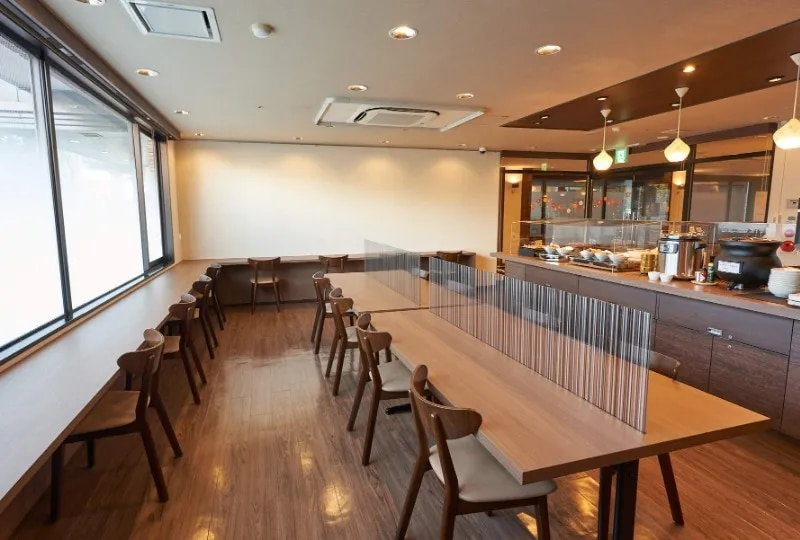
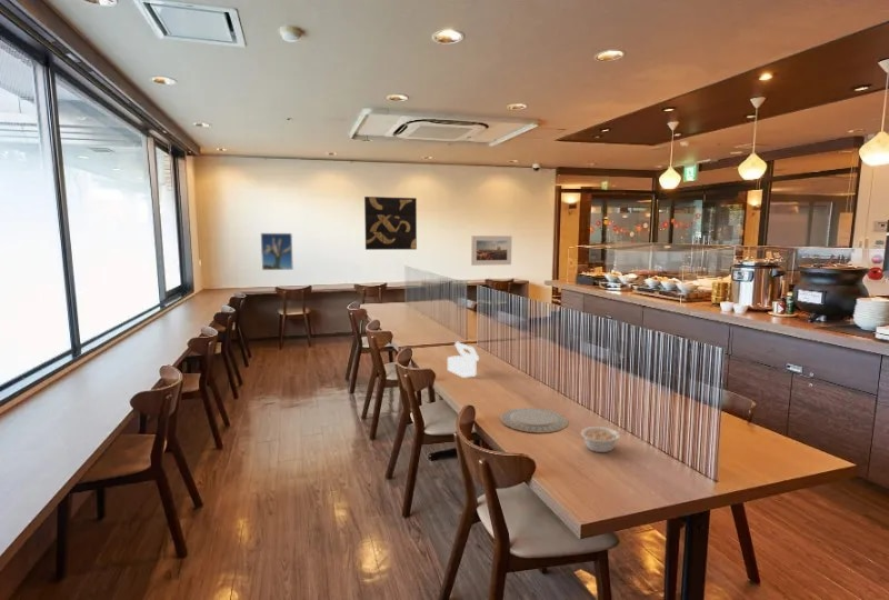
+ wall art [363,196,418,251]
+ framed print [470,234,512,267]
+ legume [580,426,628,453]
+ chinaware [499,407,570,434]
+ box [447,341,480,379]
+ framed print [260,232,294,271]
